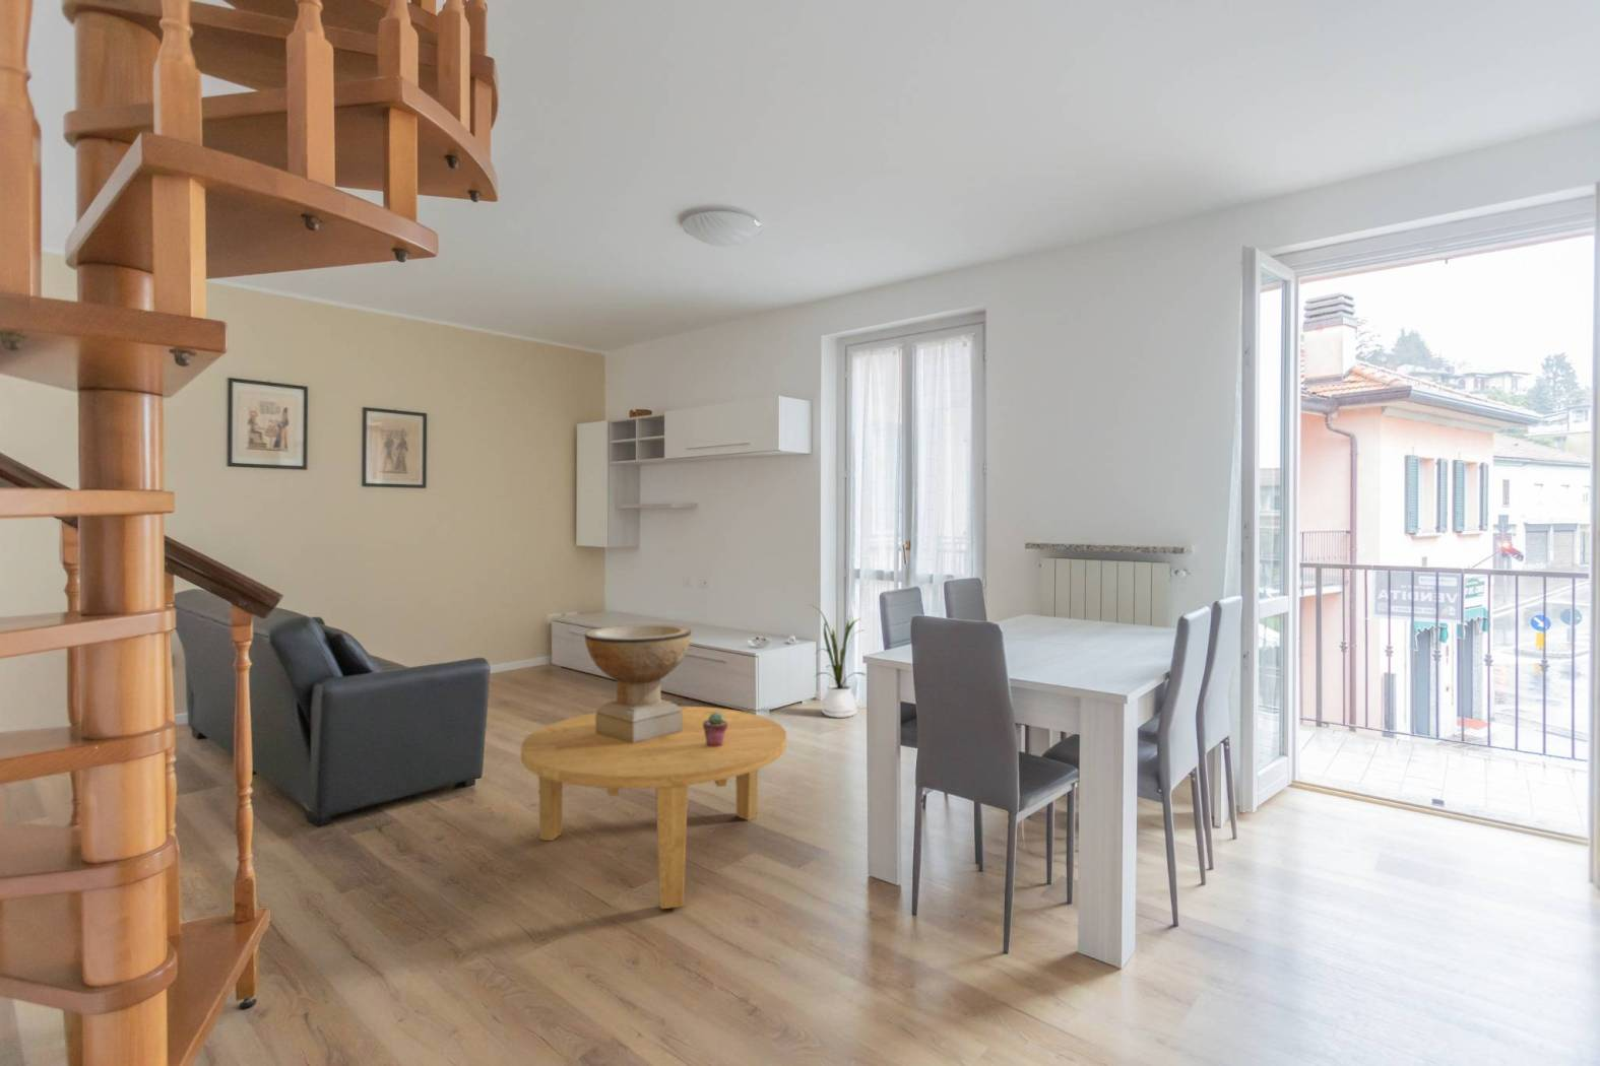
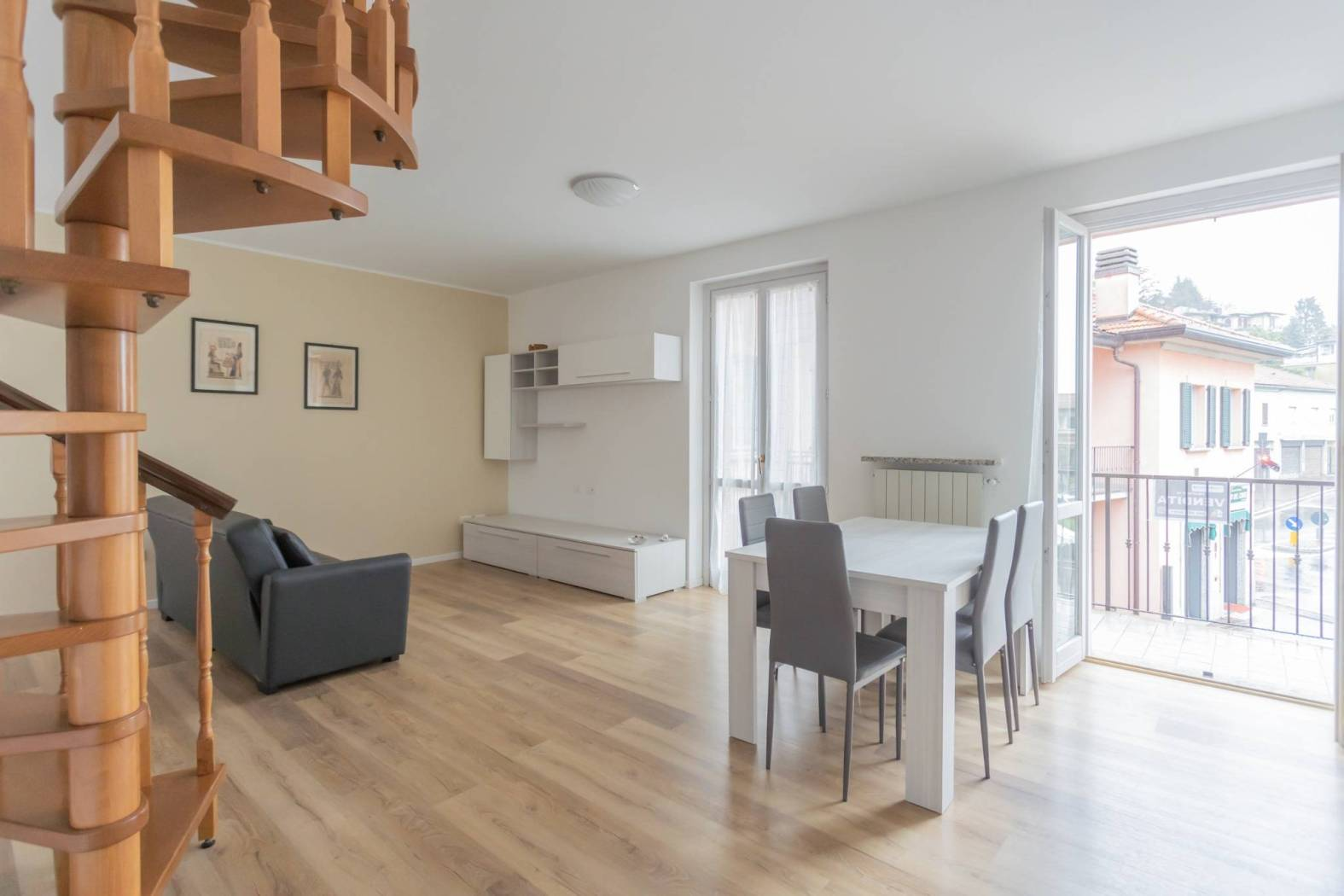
- house plant [807,603,868,719]
- potted succulent [704,713,727,747]
- coffee table [520,706,788,910]
- decorative bowl [585,623,692,744]
